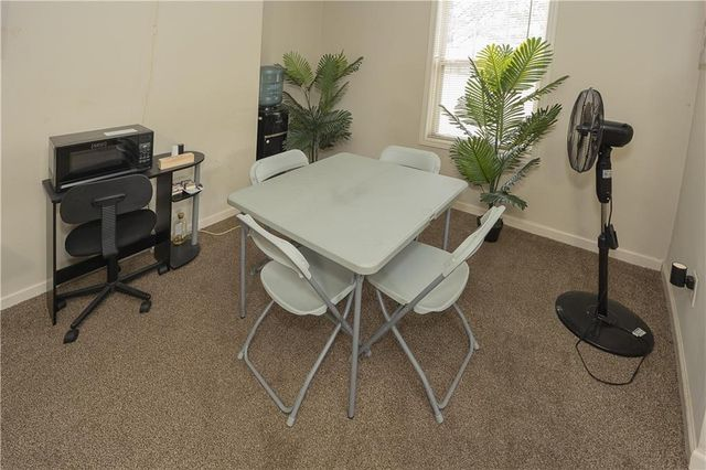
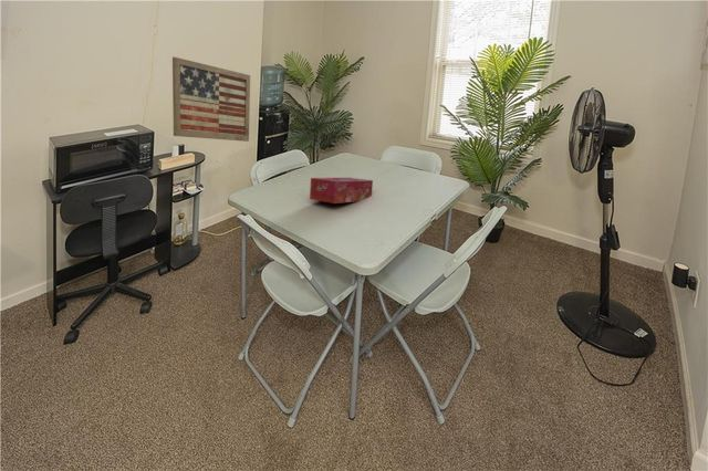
+ tissue box [309,177,374,205]
+ wall art [171,56,251,143]
